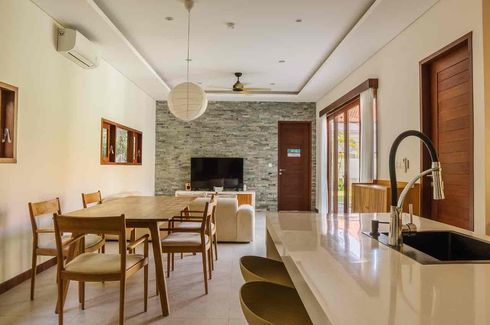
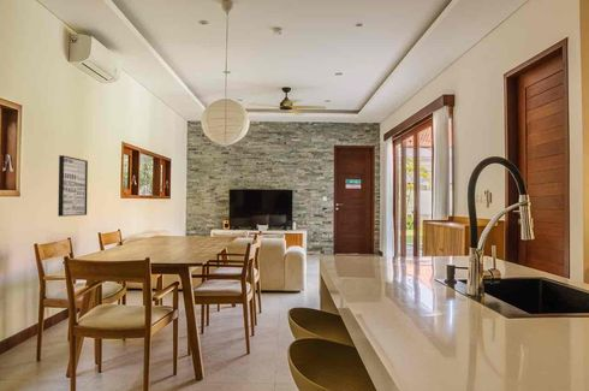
+ wall art [56,154,89,218]
